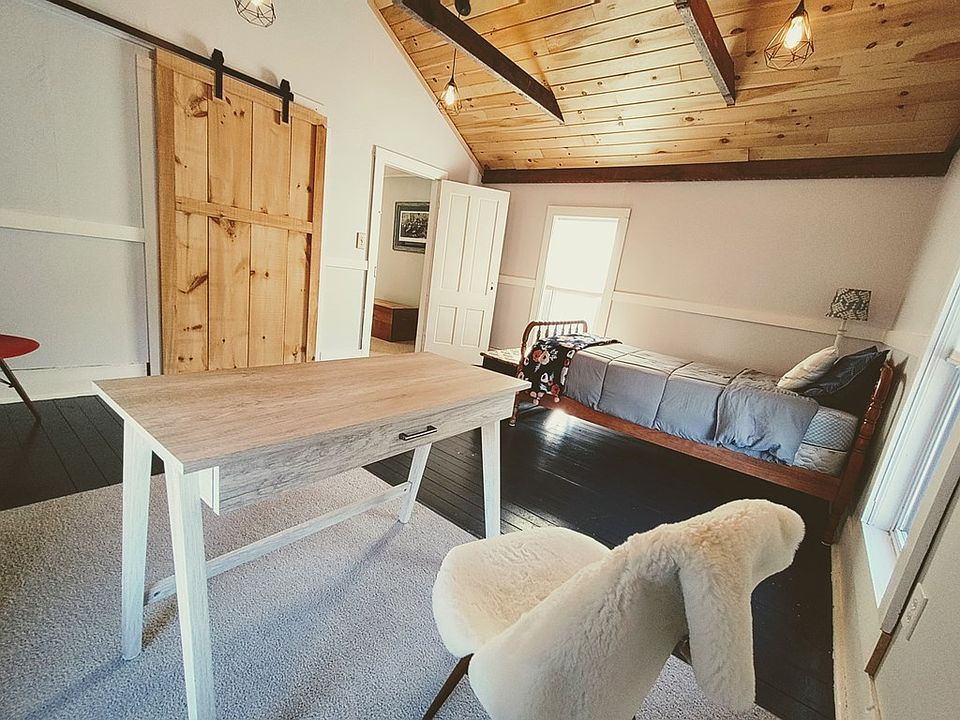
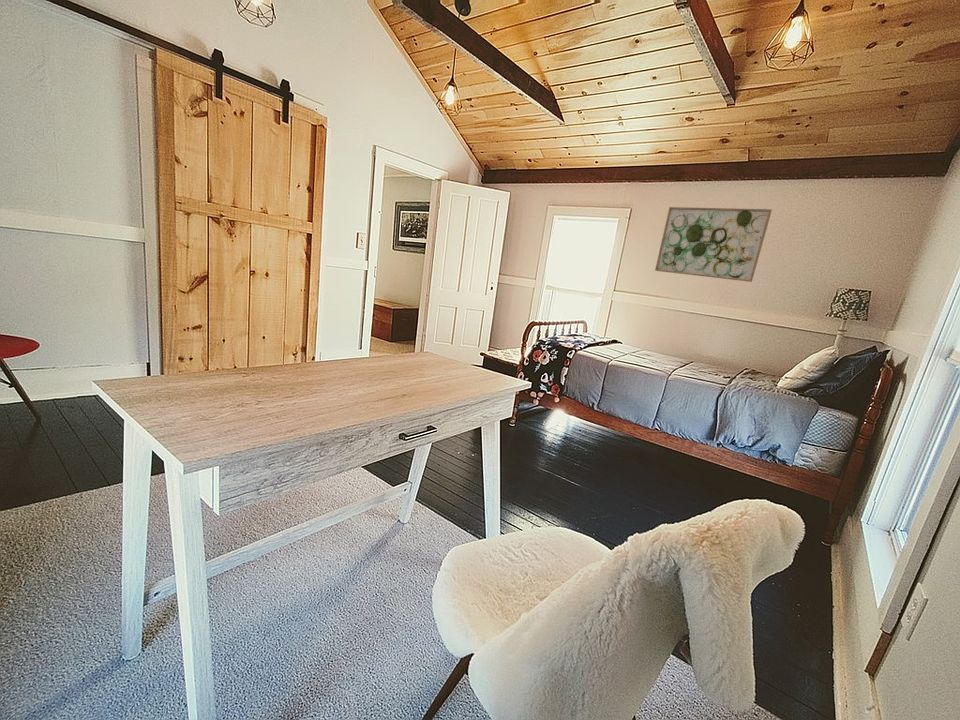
+ wall art [654,206,773,283]
